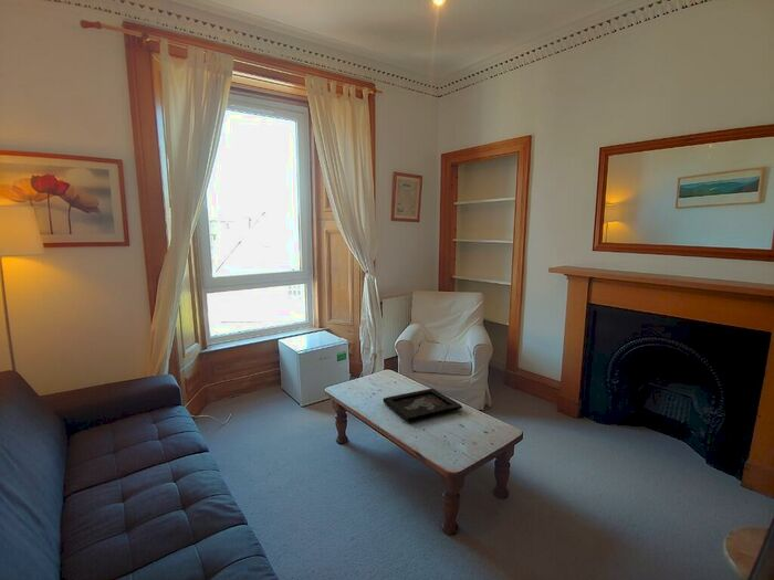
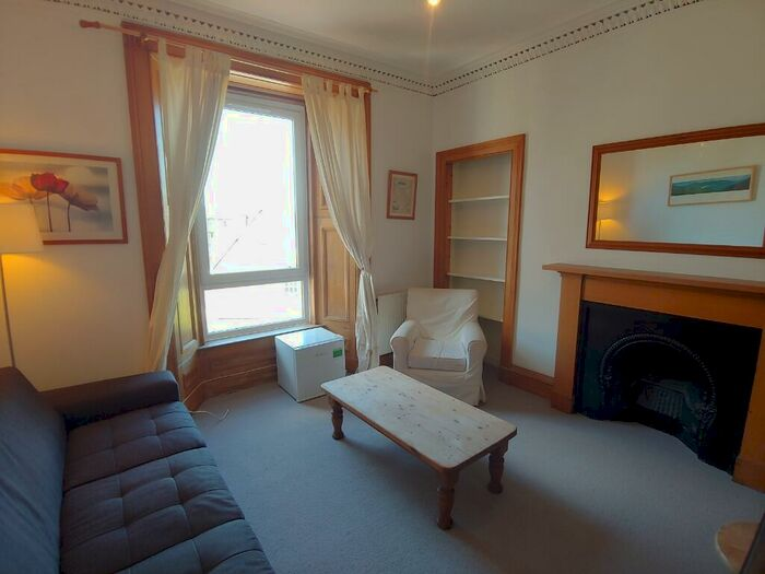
- decorative tray [381,388,463,424]
